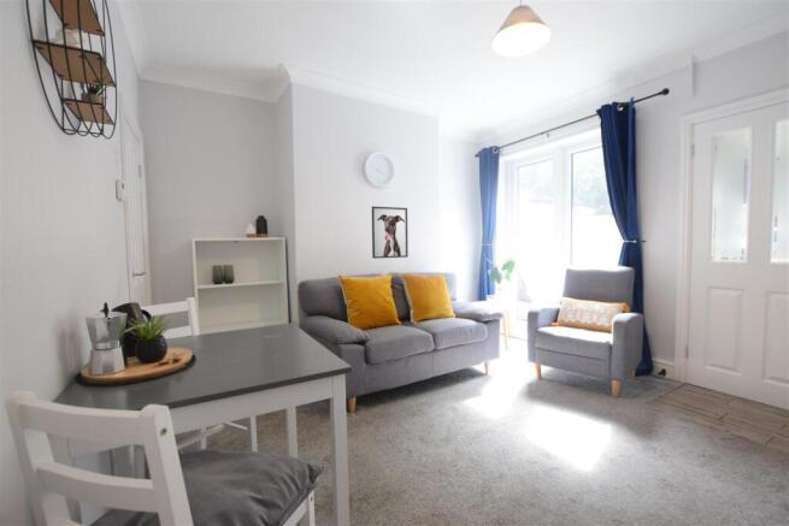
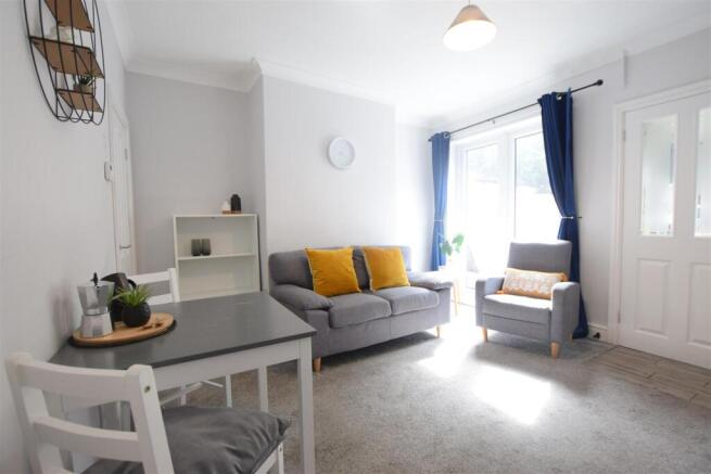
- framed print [371,206,410,260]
